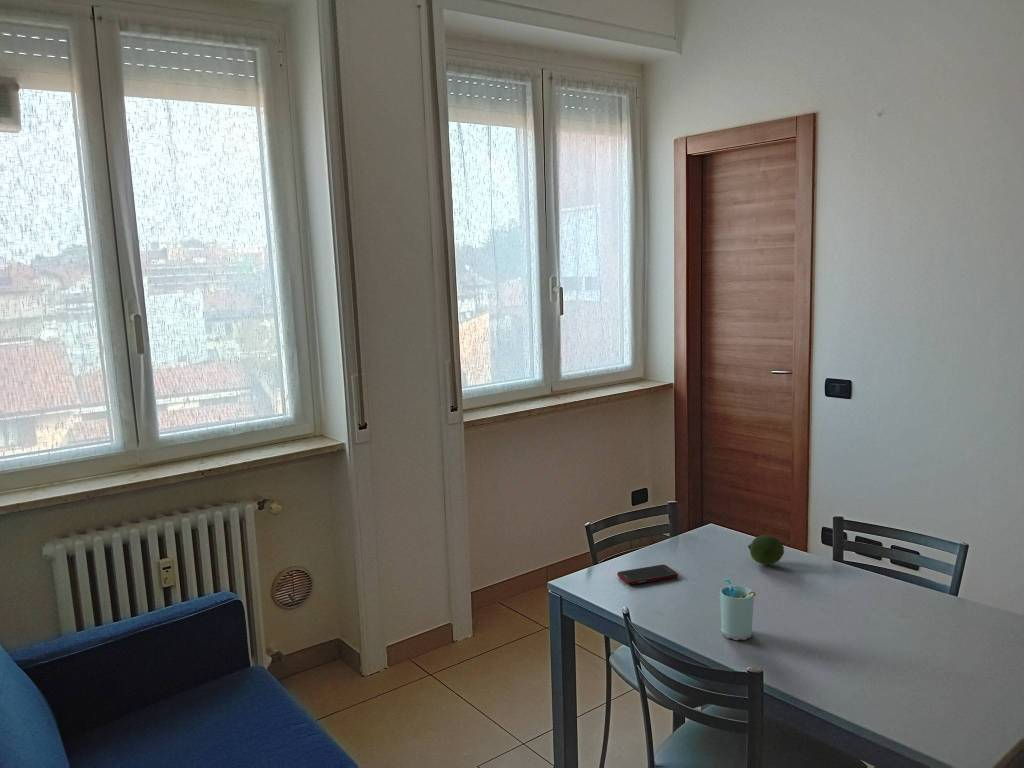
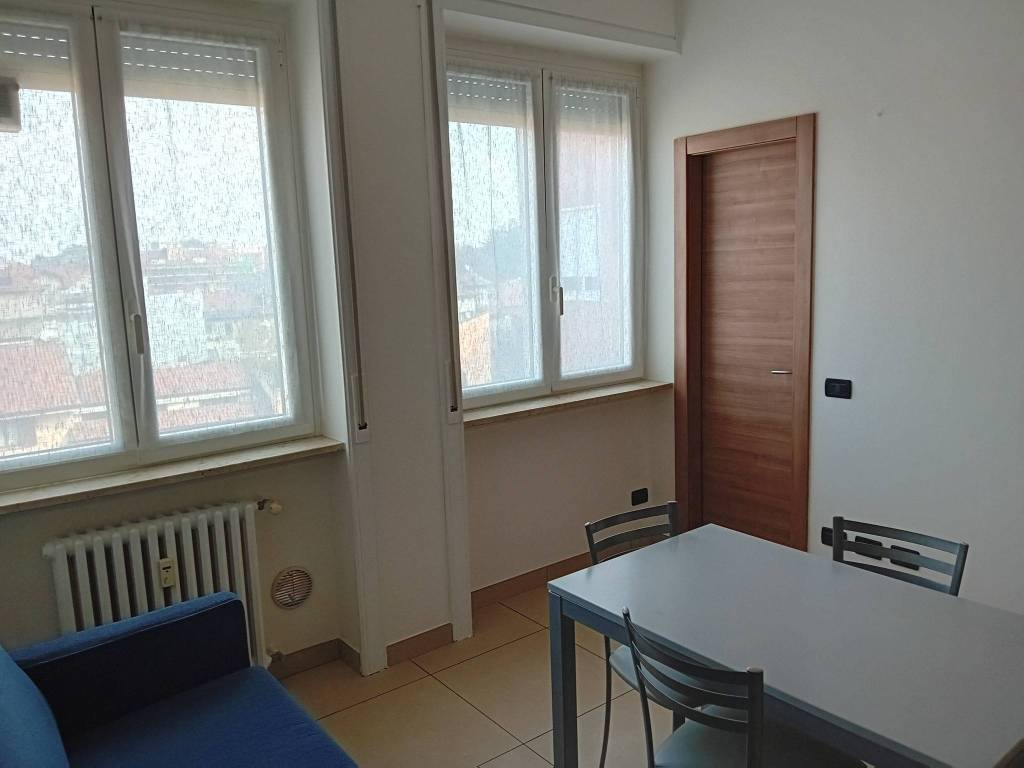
- fruit [747,534,785,566]
- cup [719,578,757,641]
- cell phone [616,564,679,586]
